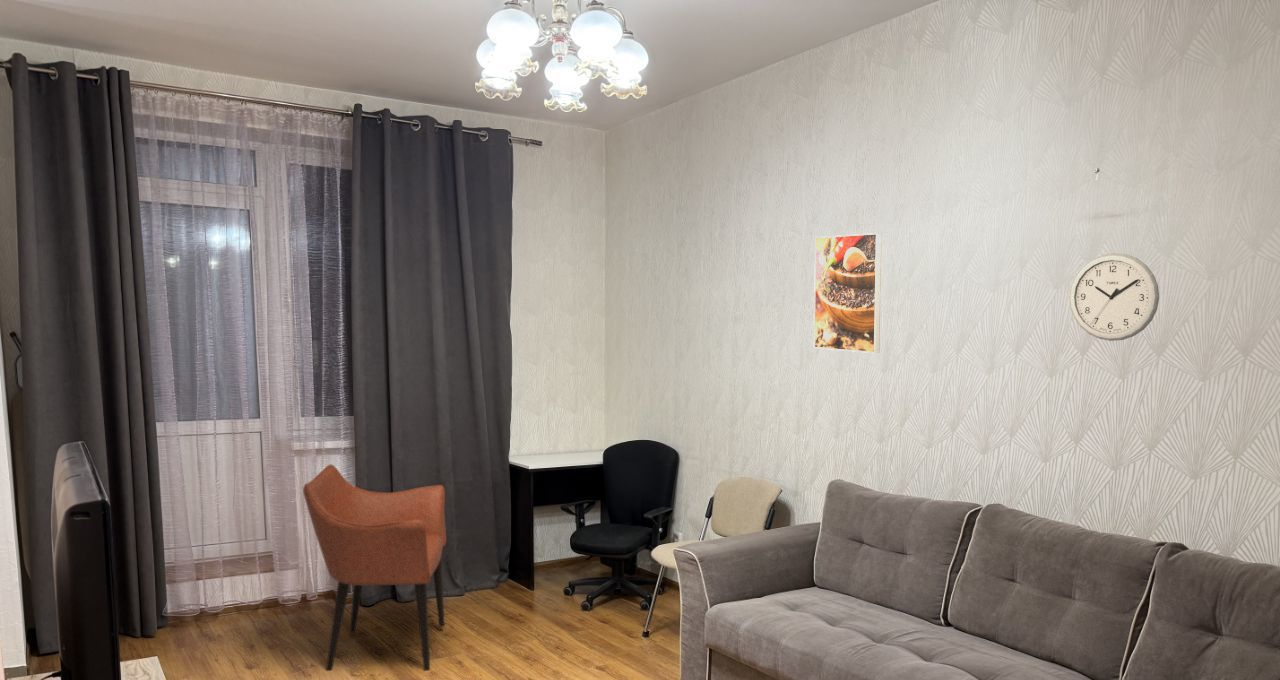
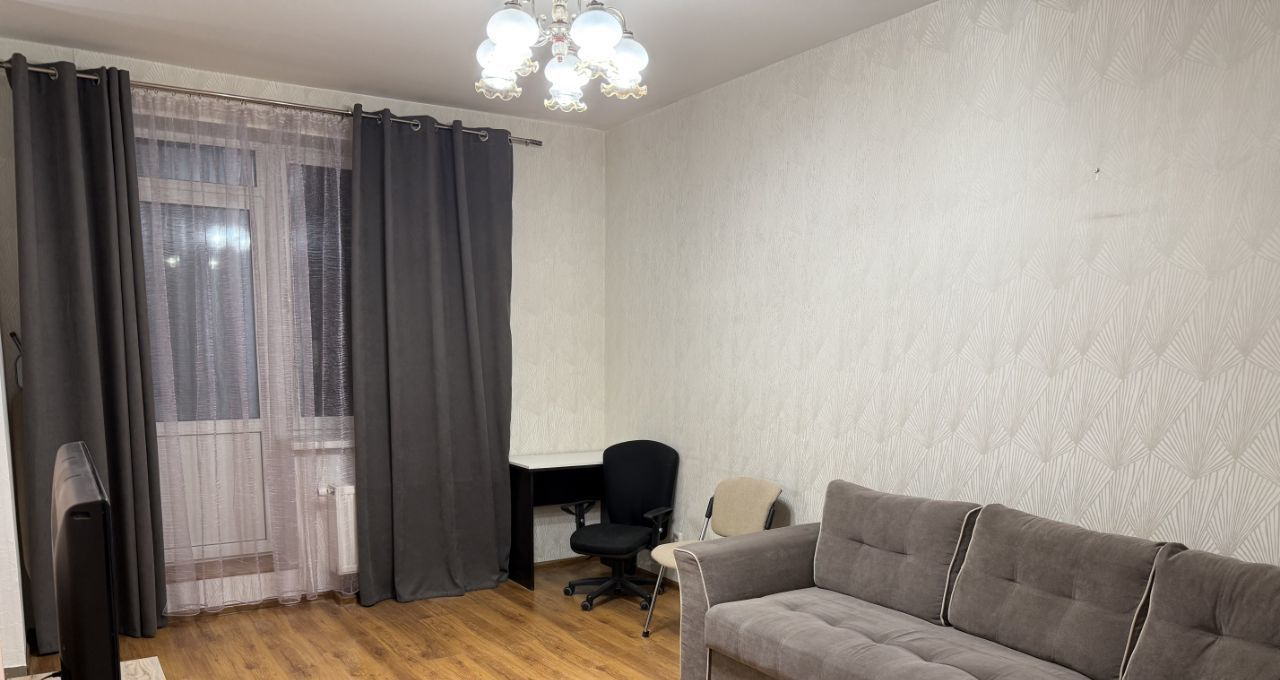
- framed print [813,232,883,354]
- wall clock [1068,252,1160,342]
- armchair [302,464,447,672]
